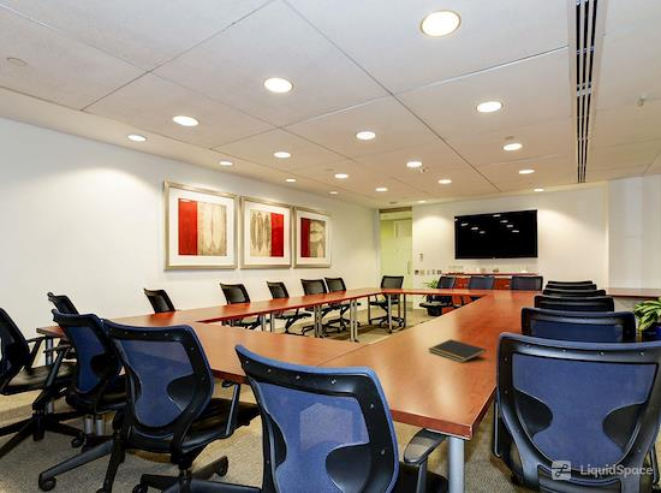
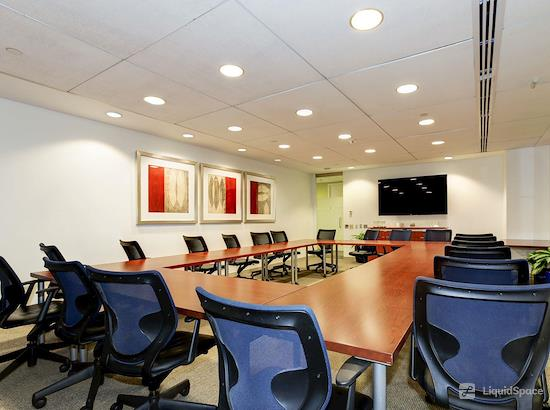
- notepad [428,338,487,364]
